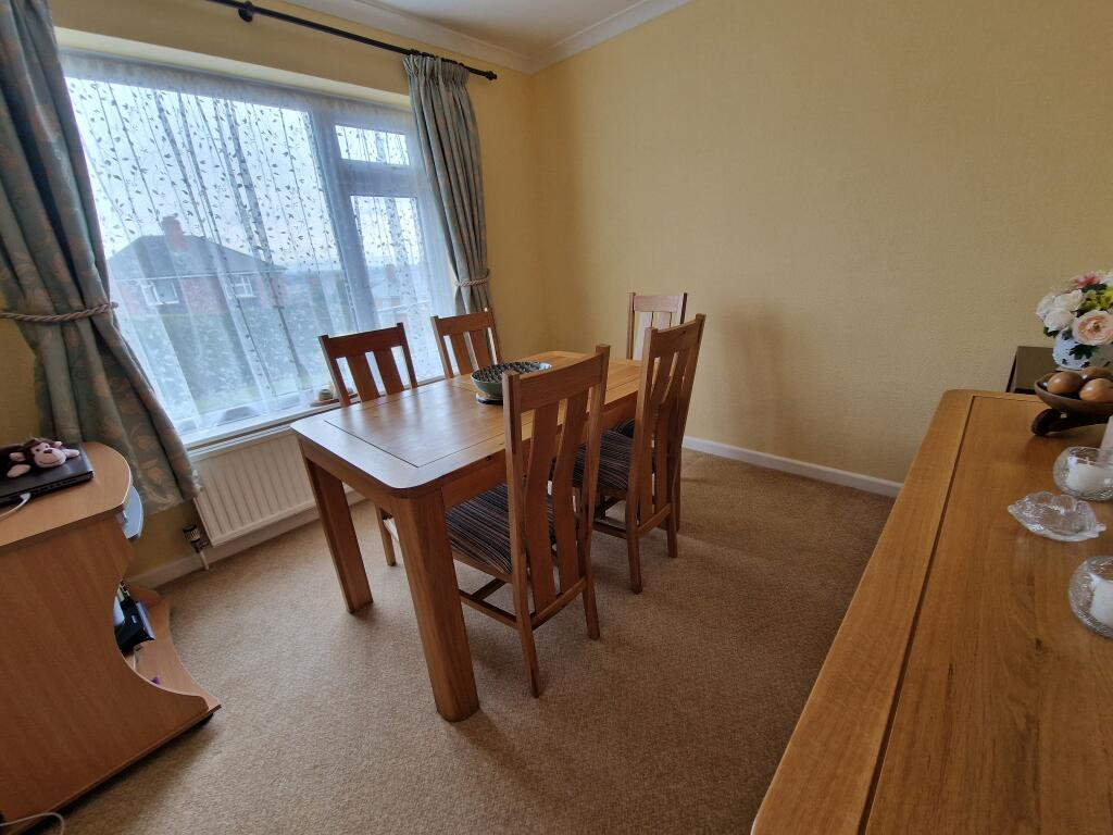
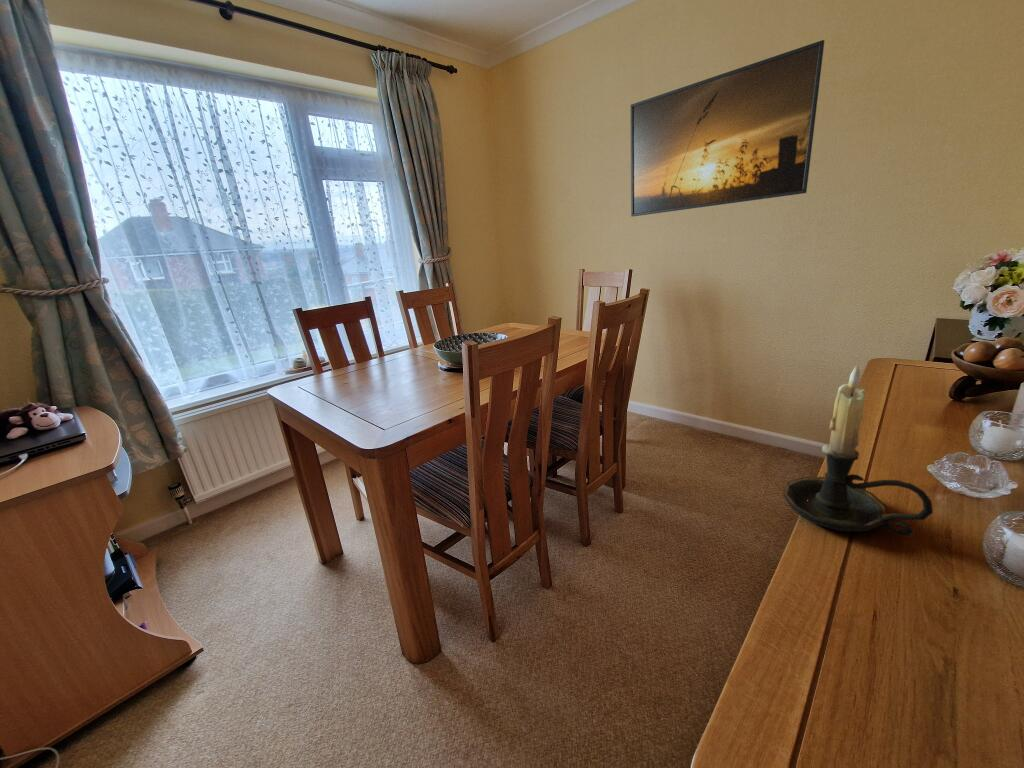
+ candle holder [782,363,934,536]
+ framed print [630,39,825,217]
